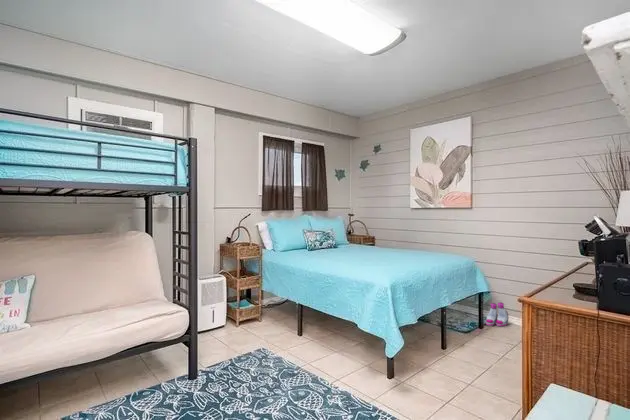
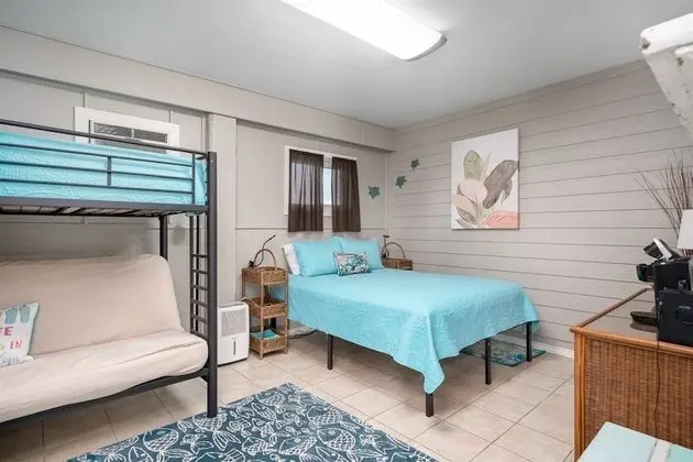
- boots [484,301,509,327]
